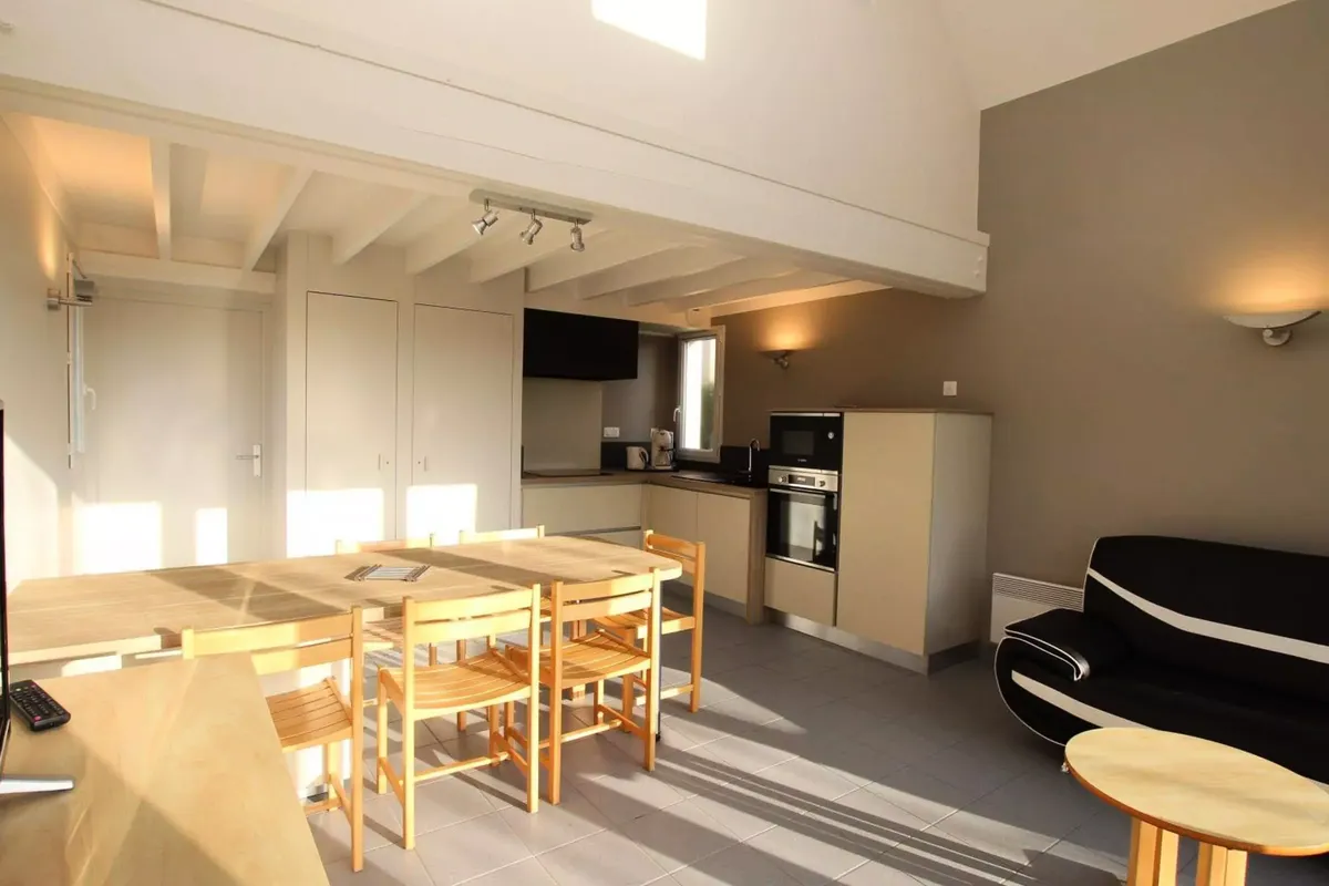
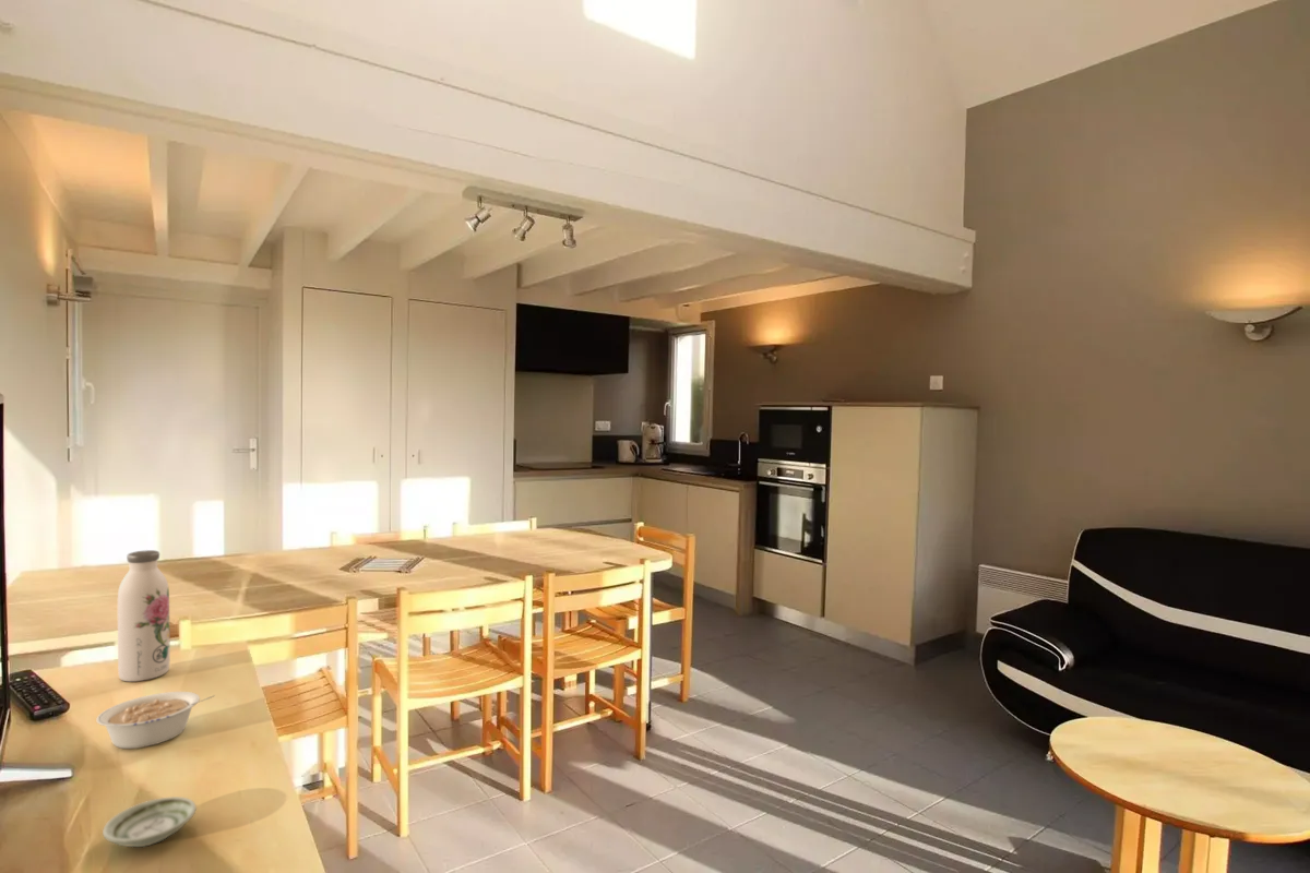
+ saucer [102,796,198,848]
+ water bottle [117,549,171,682]
+ legume [95,691,216,750]
